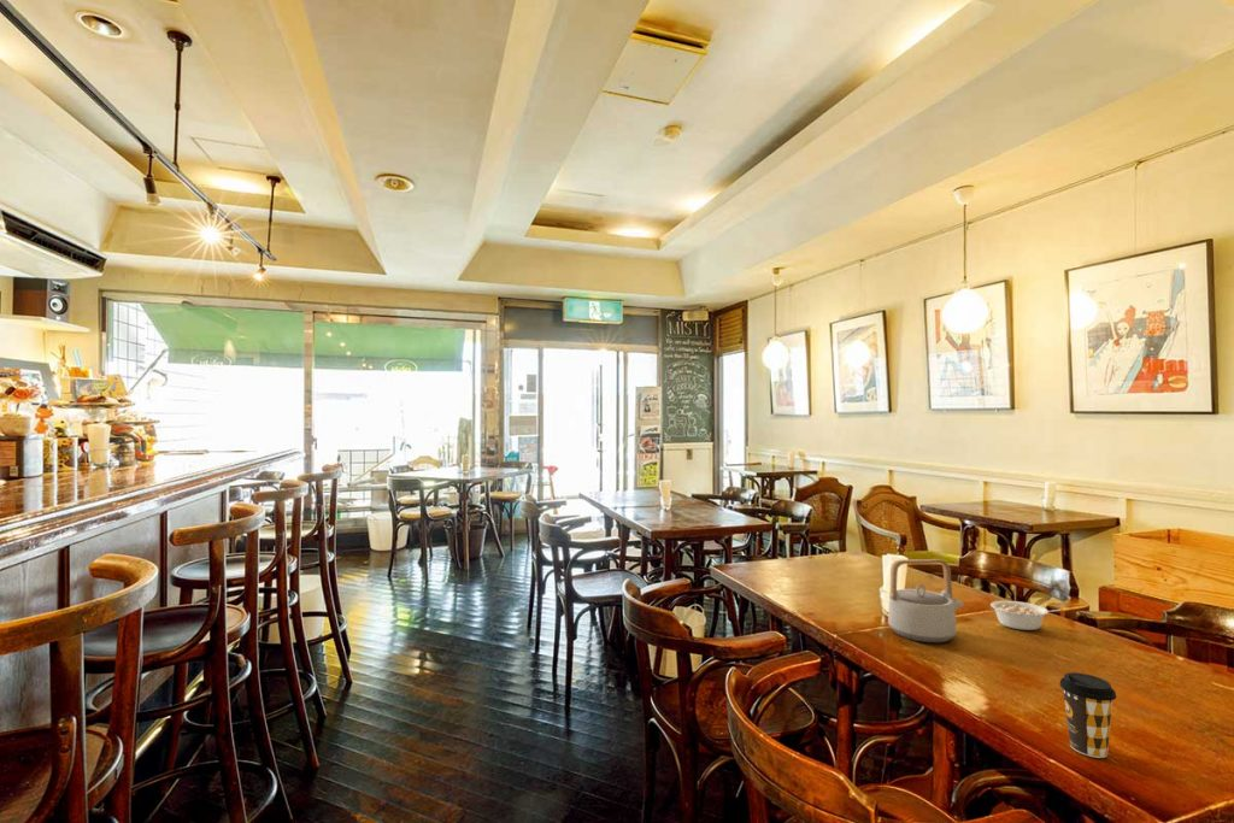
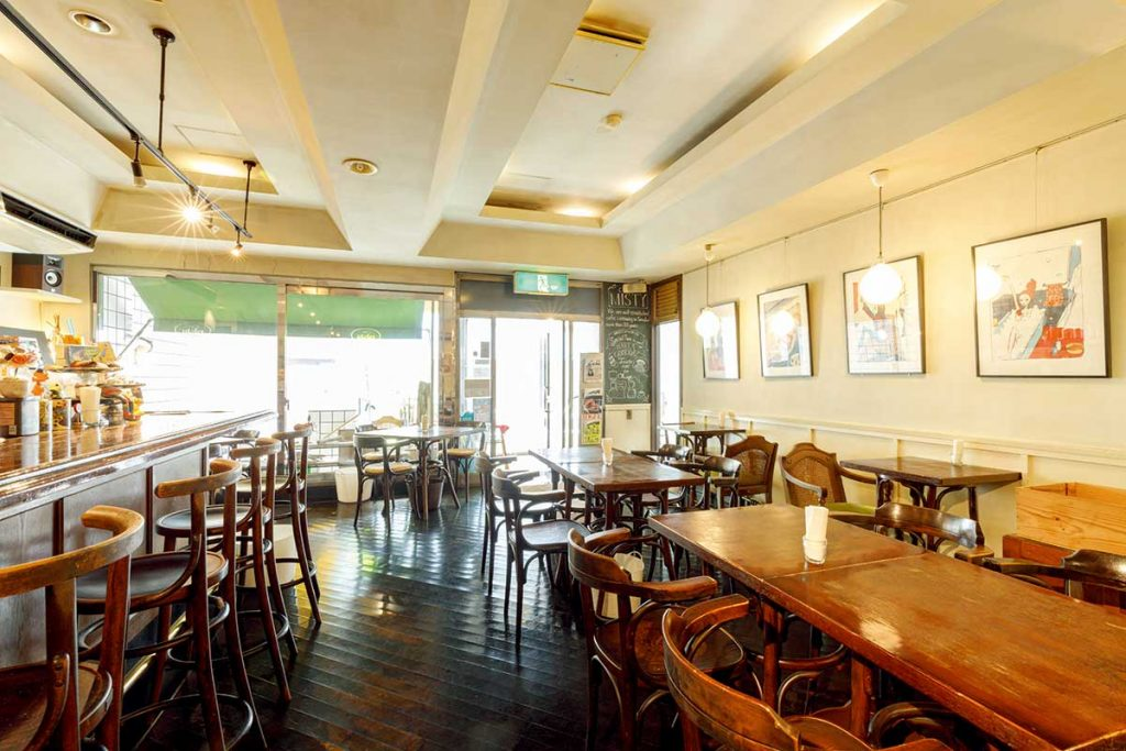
- coffee cup [1058,671,1117,759]
- legume [989,600,1062,631]
- teapot [887,558,965,643]
